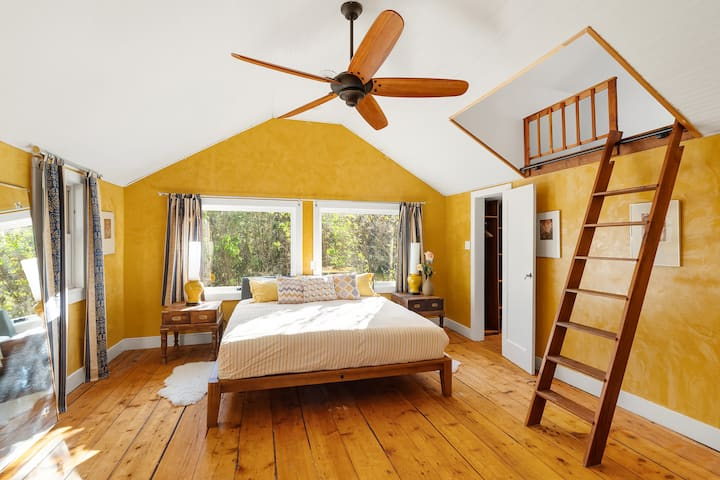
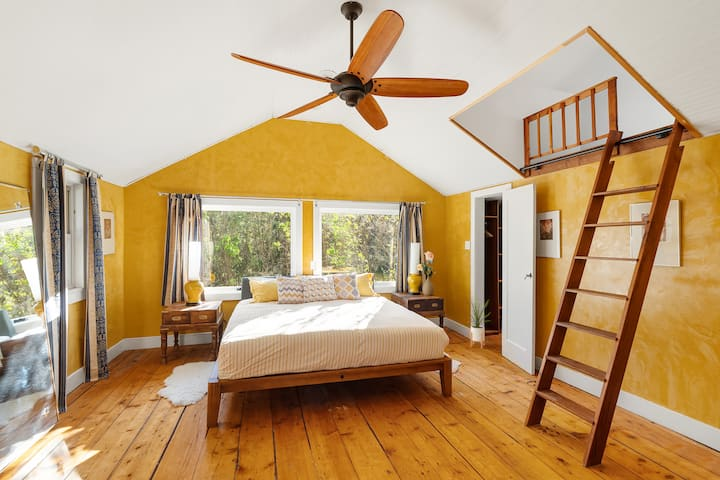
+ house plant [466,295,492,349]
